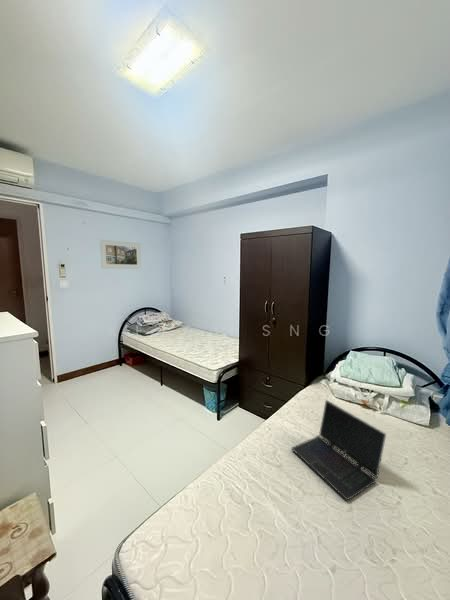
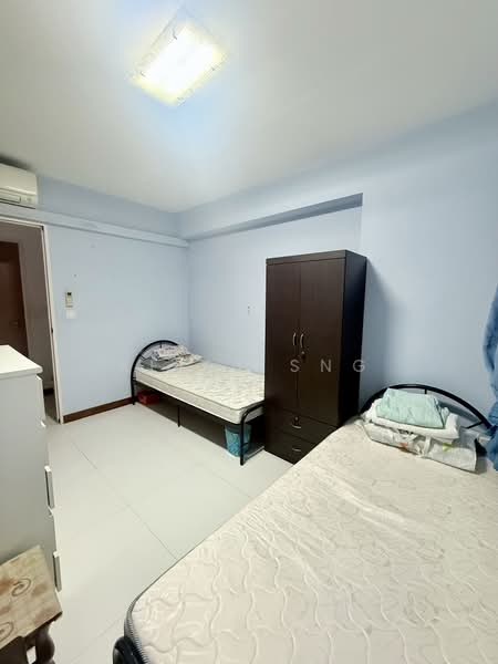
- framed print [99,239,142,270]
- laptop computer [290,399,387,501]
